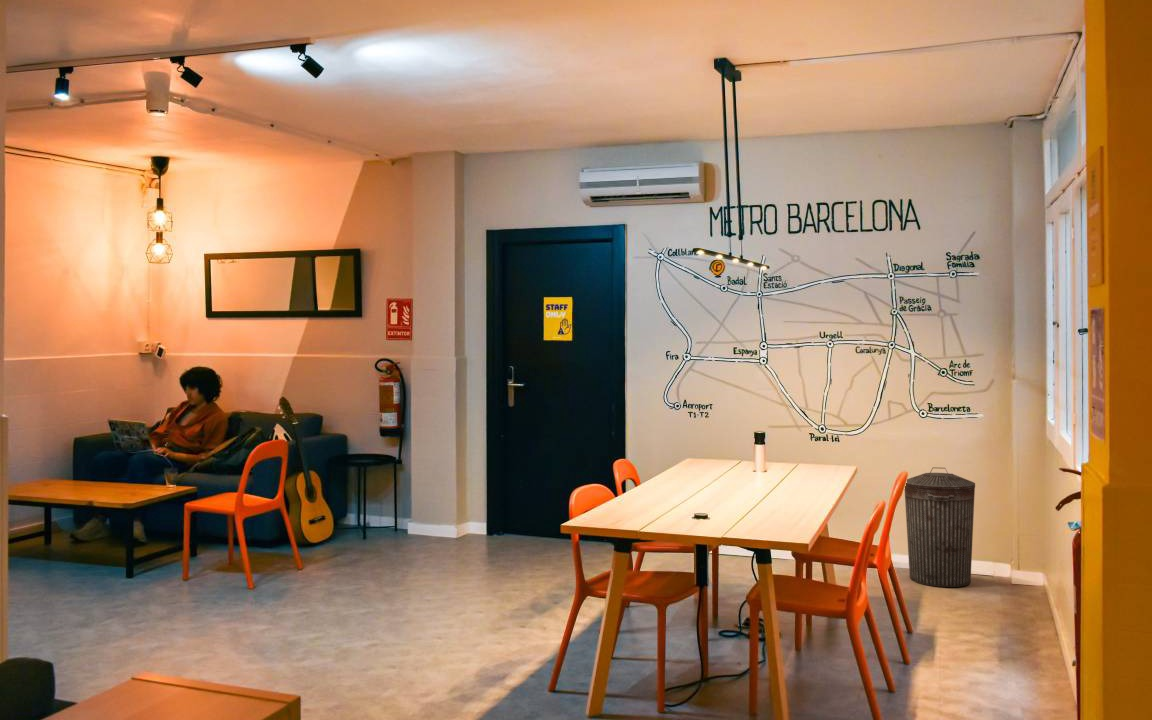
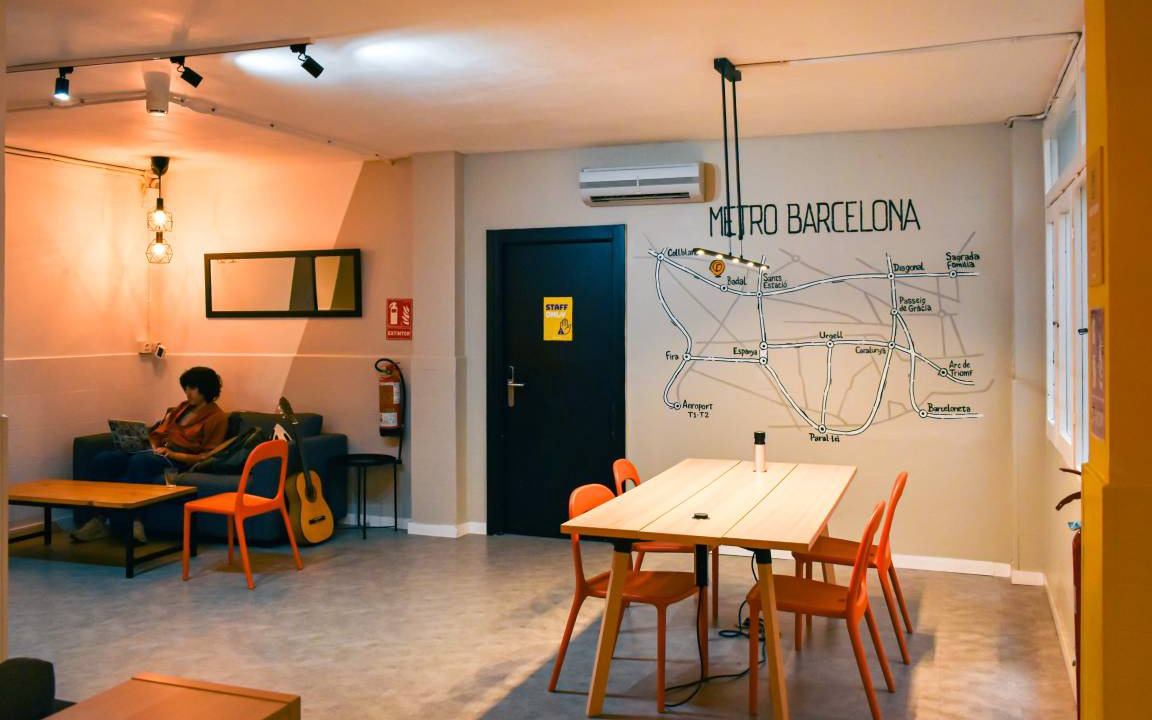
- trash can [904,466,976,588]
